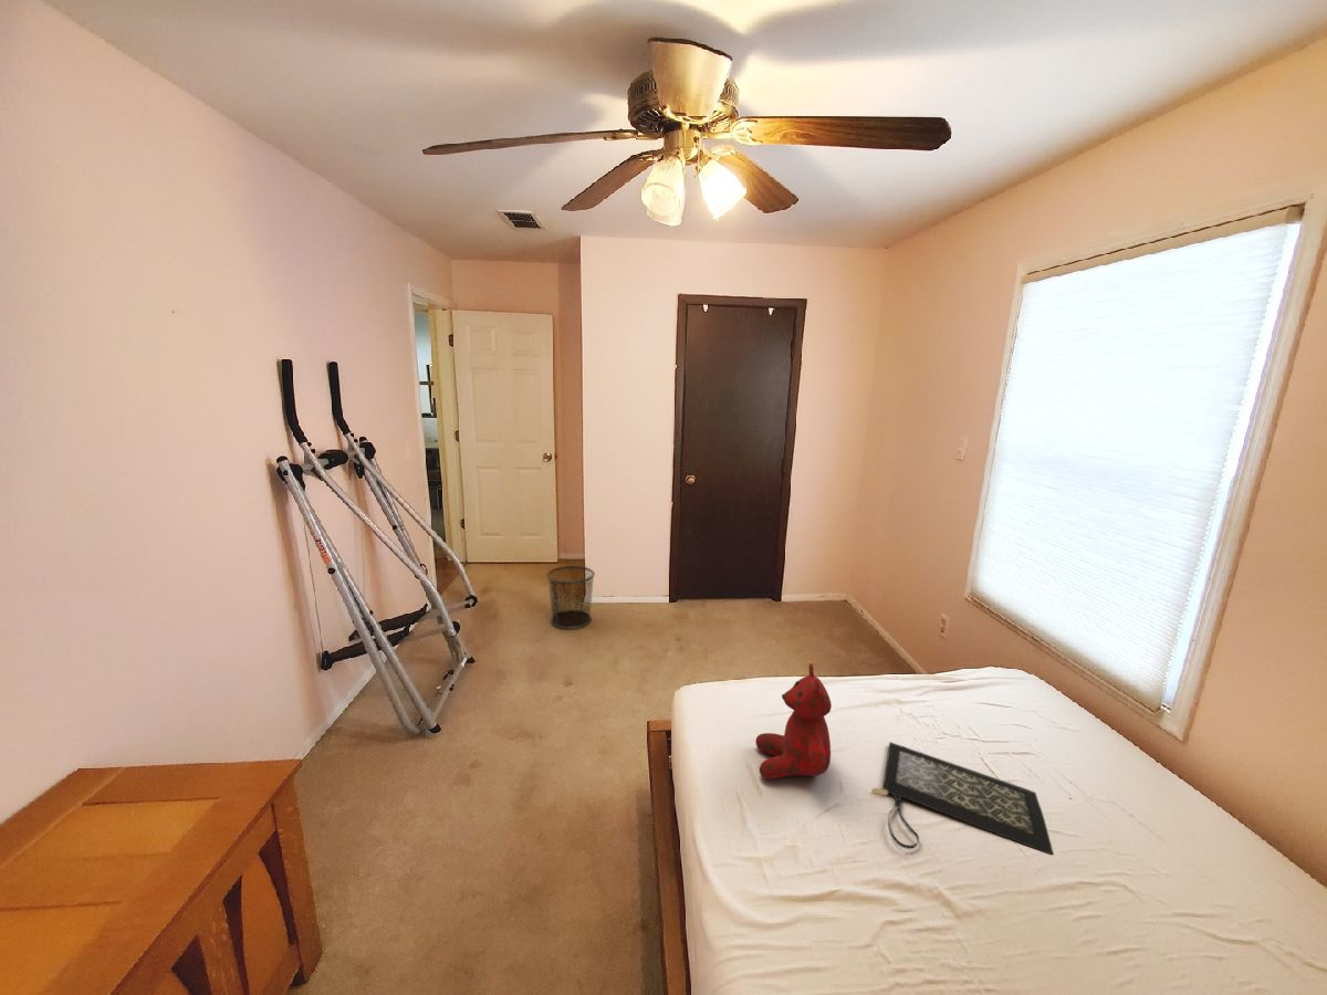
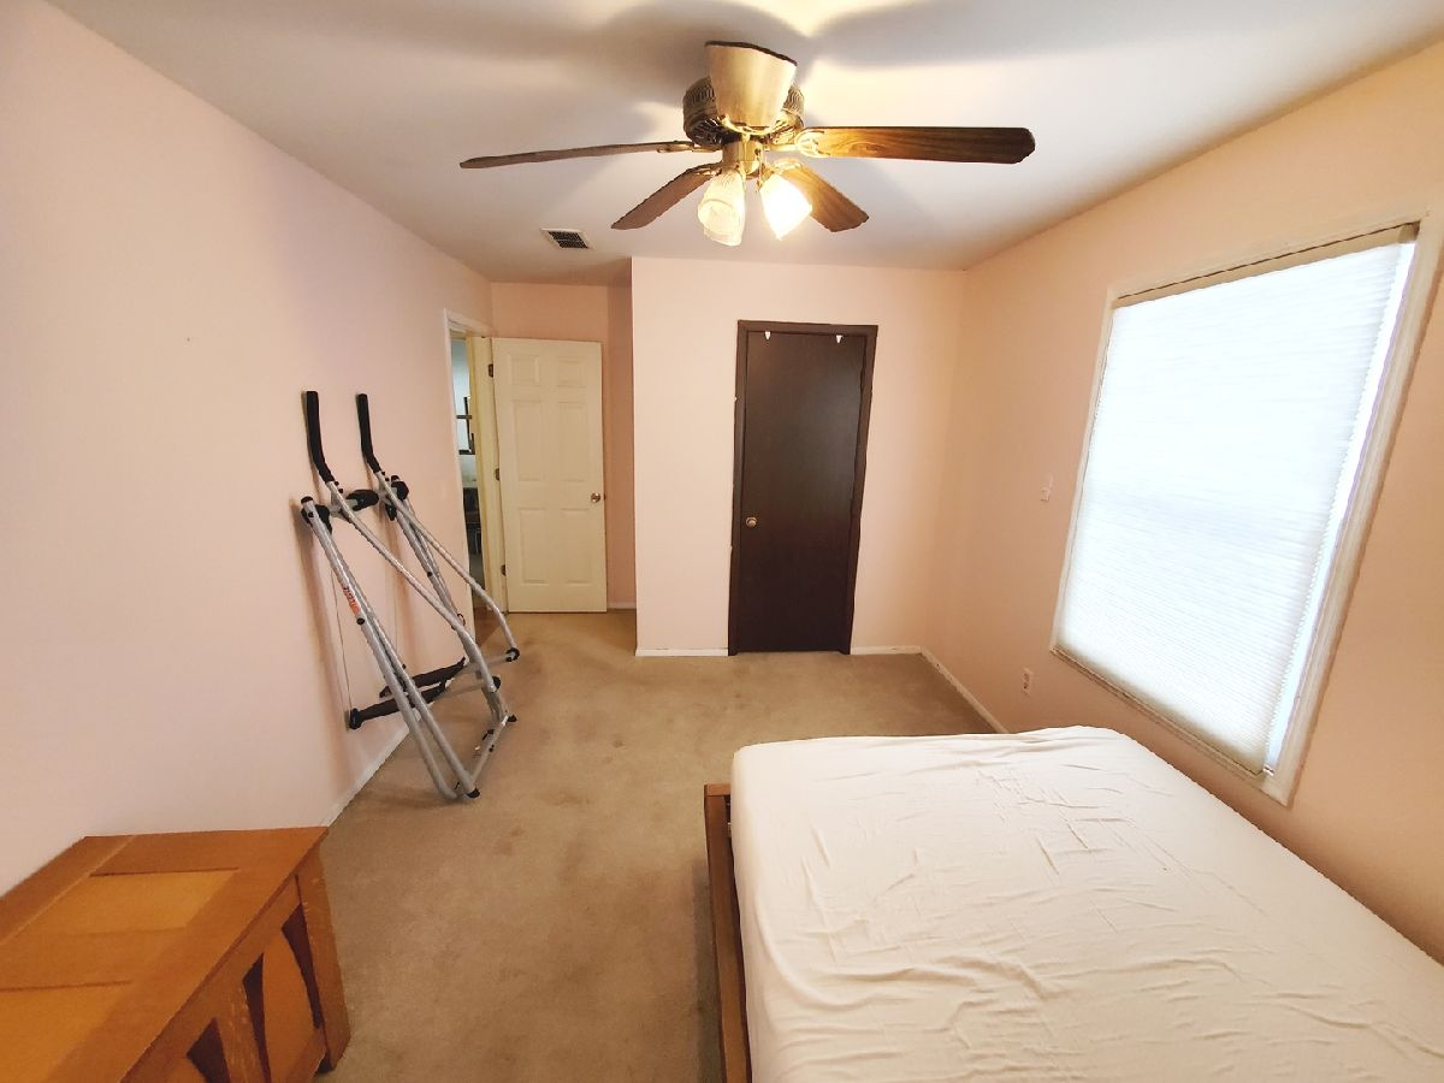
- waste bin [545,565,596,630]
- teddy bear [754,662,833,781]
- clutch bag [870,741,1055,856]
